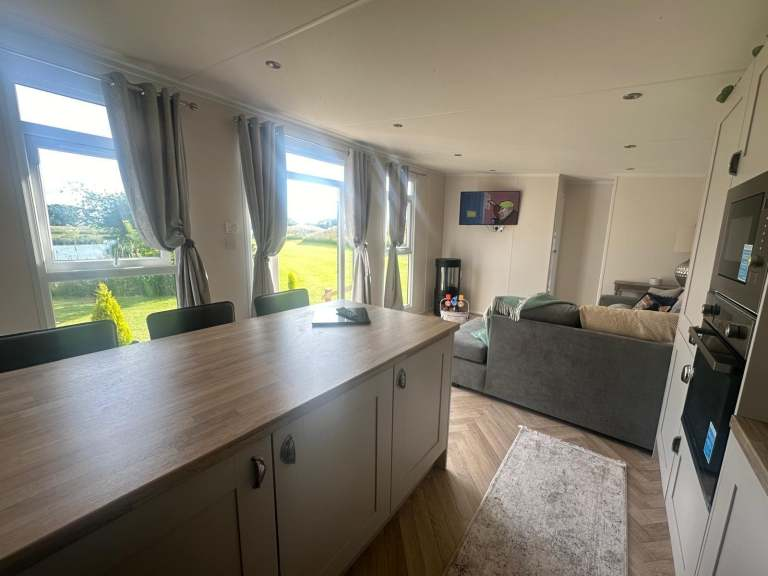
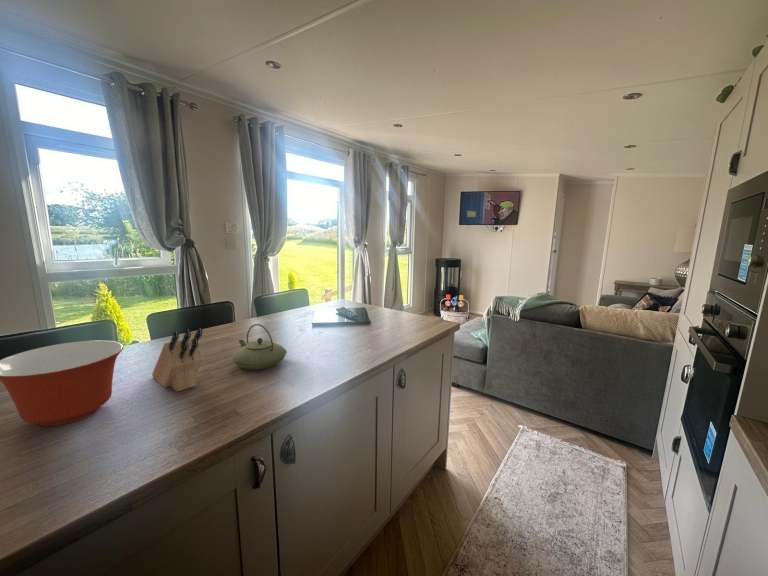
+ knife block [151,327,205,393]
+ mixing bowl [0,339,124,427]
+ teapot [232,323,288,371]
